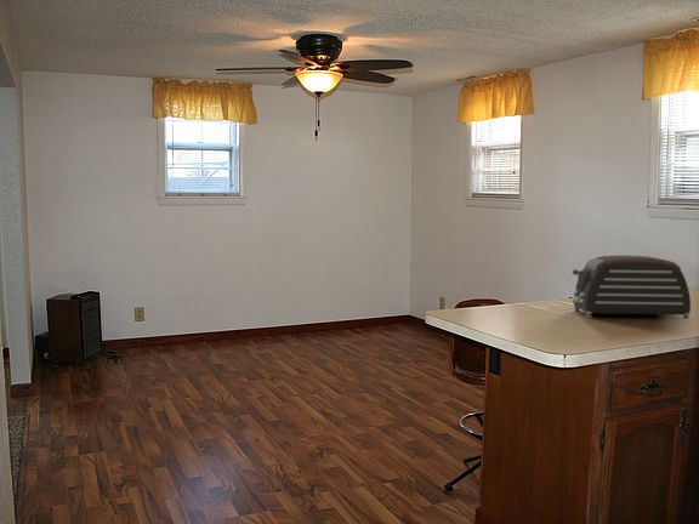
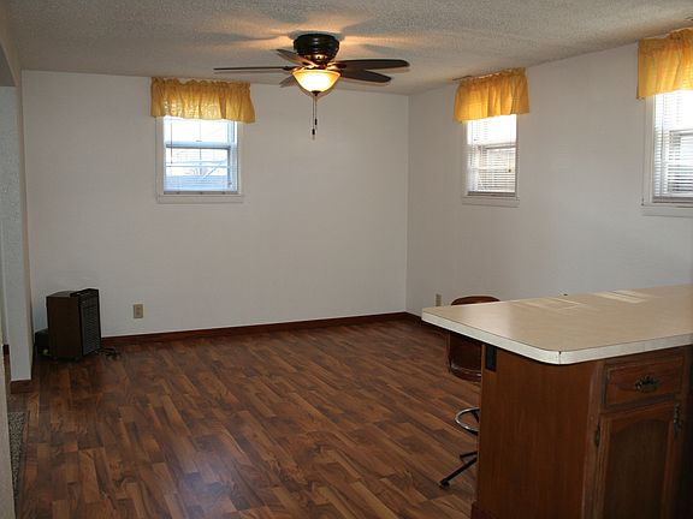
- toaster [572,255,692,320]
